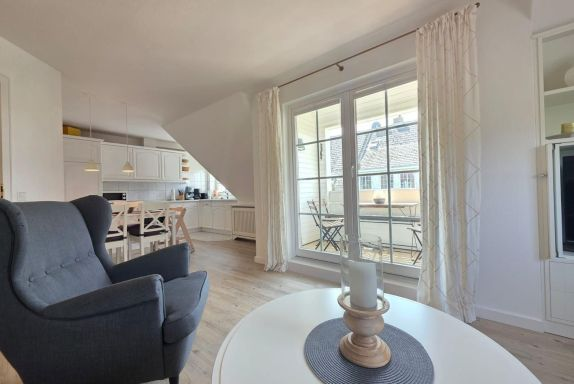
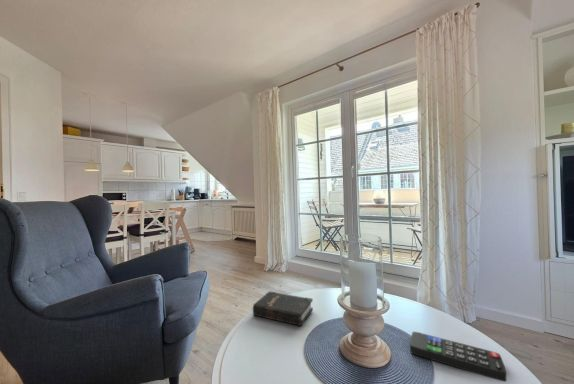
+ hardback book [252,290,314,327]
+ remote control [409,331,507,383]
